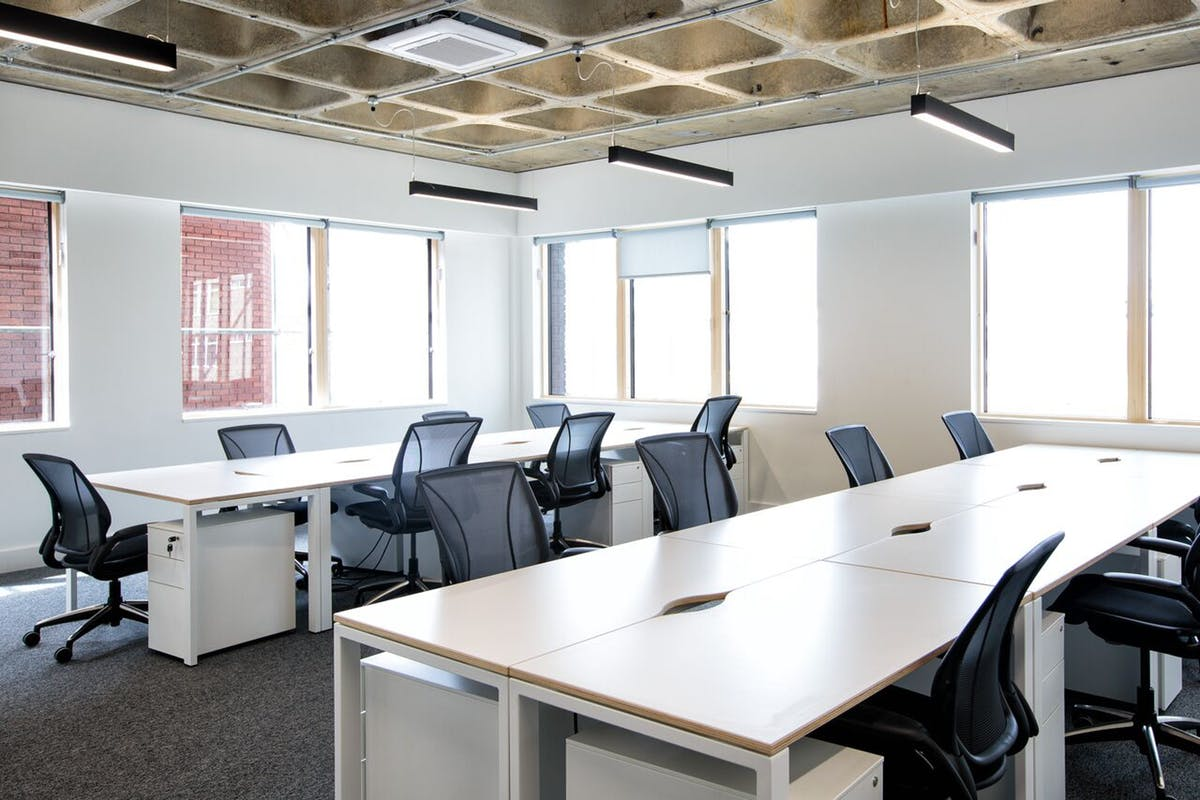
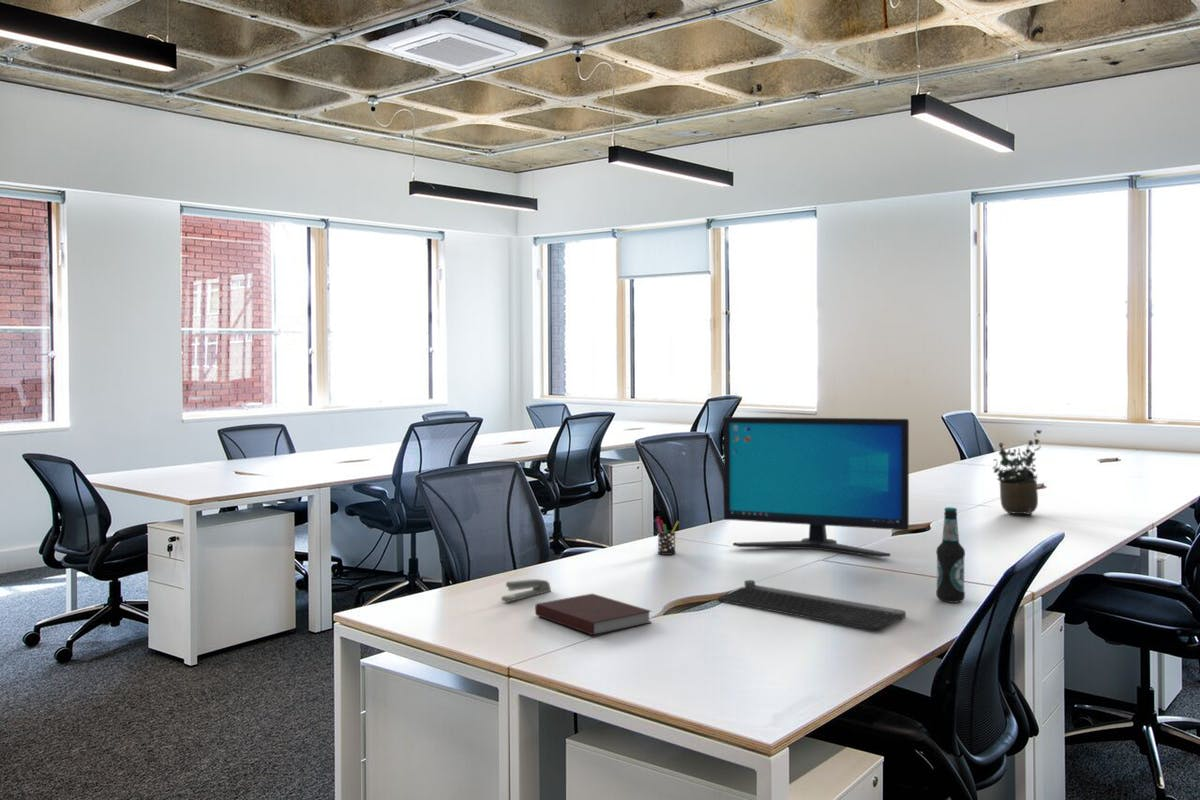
+ computer keyboard [717,579,907,631]
+ computer monitor [722,416,910,558]
+ pen holder [654,516,680,556]
+ bottle [935,506,966,604]
+ notebook [534,593,653,636]
+ potted plant [992,429,1042,517]
+ stapler [500,578,552,603]
